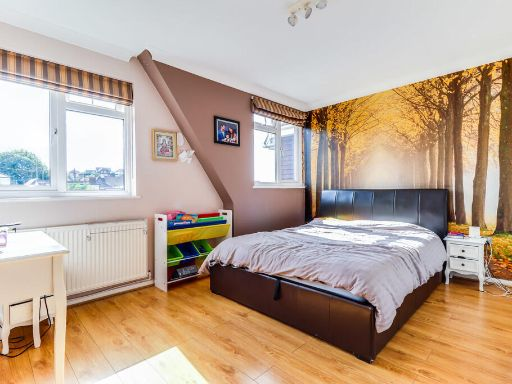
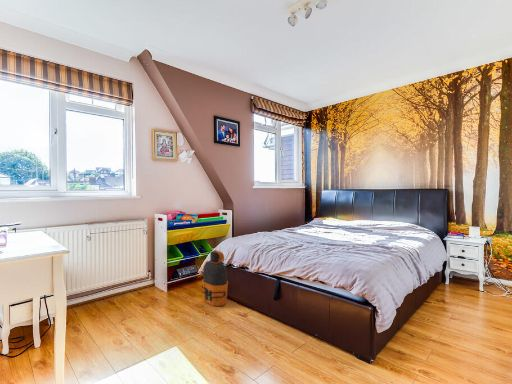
+ water bottle [201,249,229,307]
